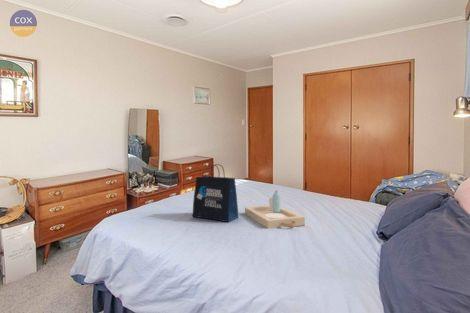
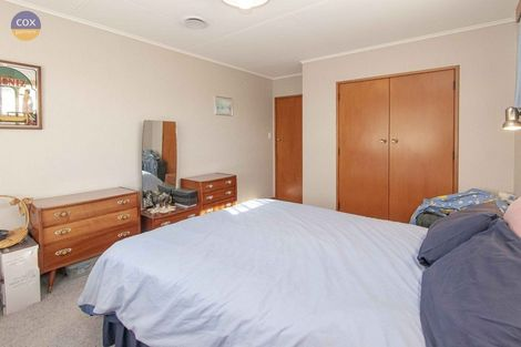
- serving tray [244,190,306,230]
- tote bag [192,163,239,223]
